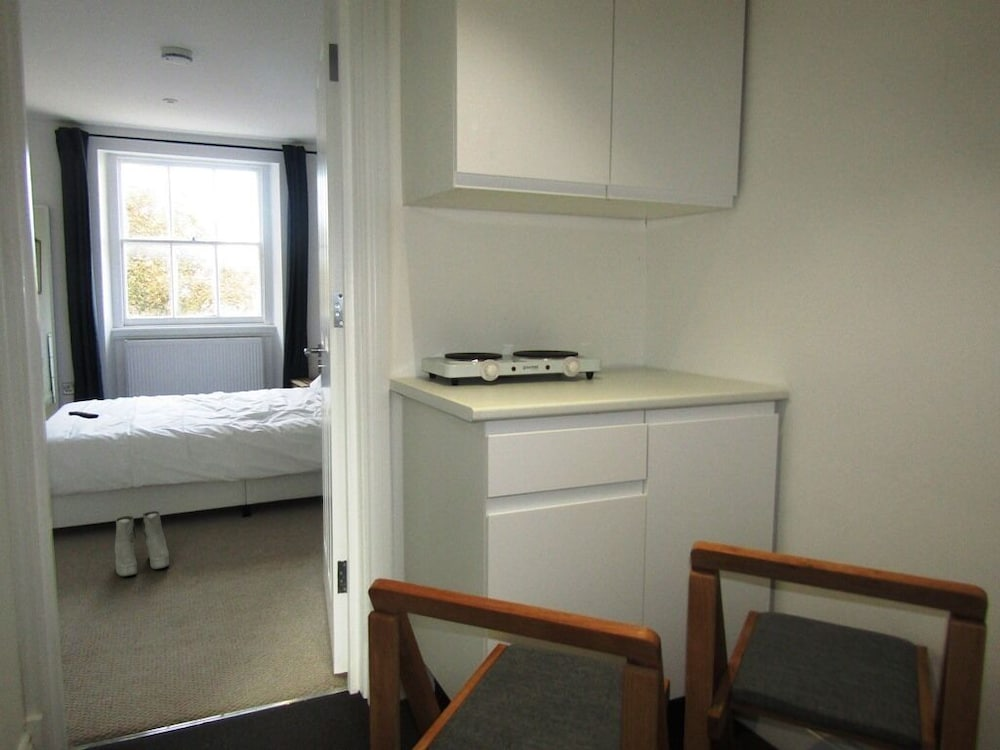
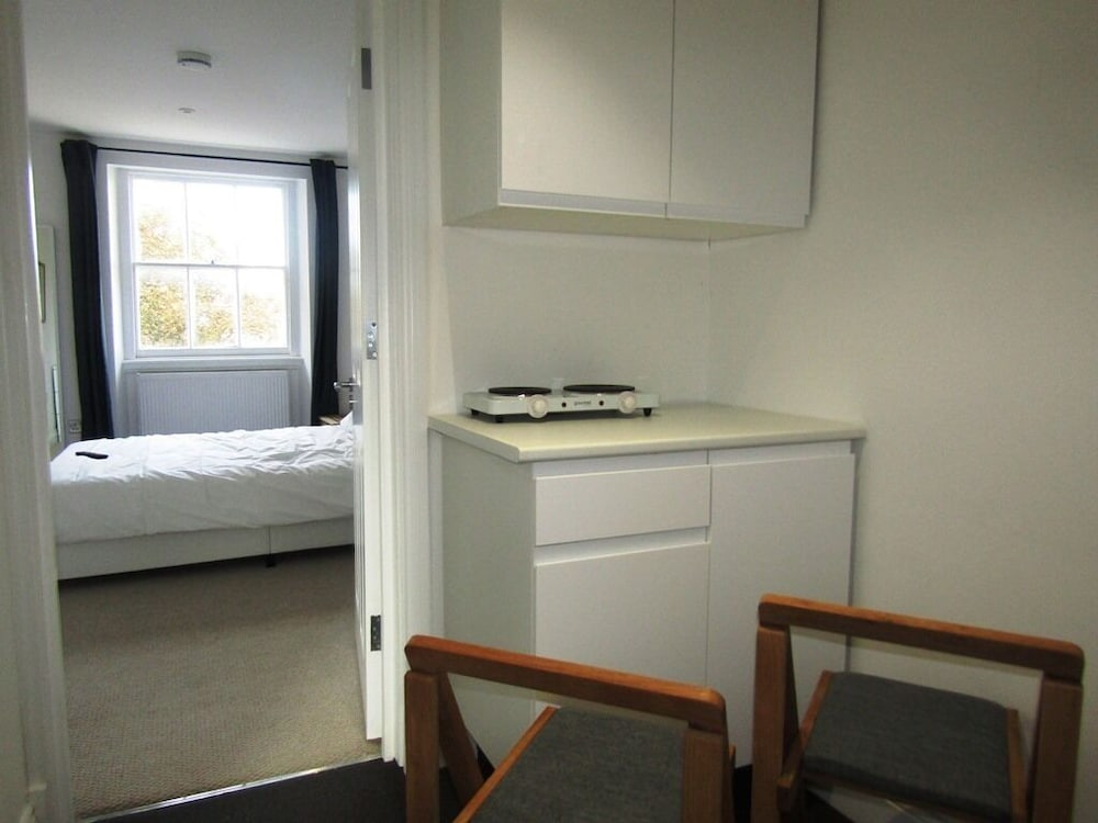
- boots [114,510,170,578]
